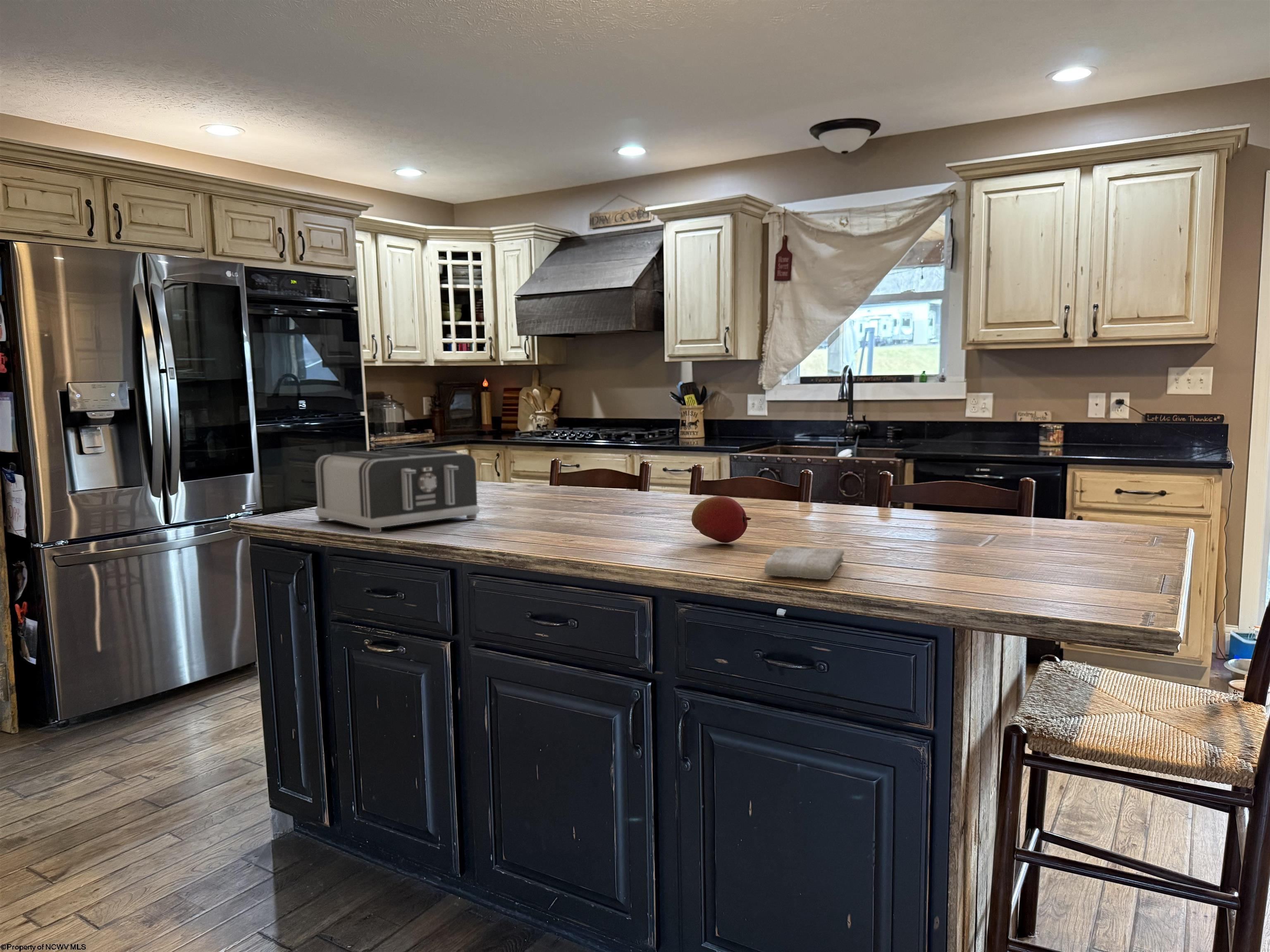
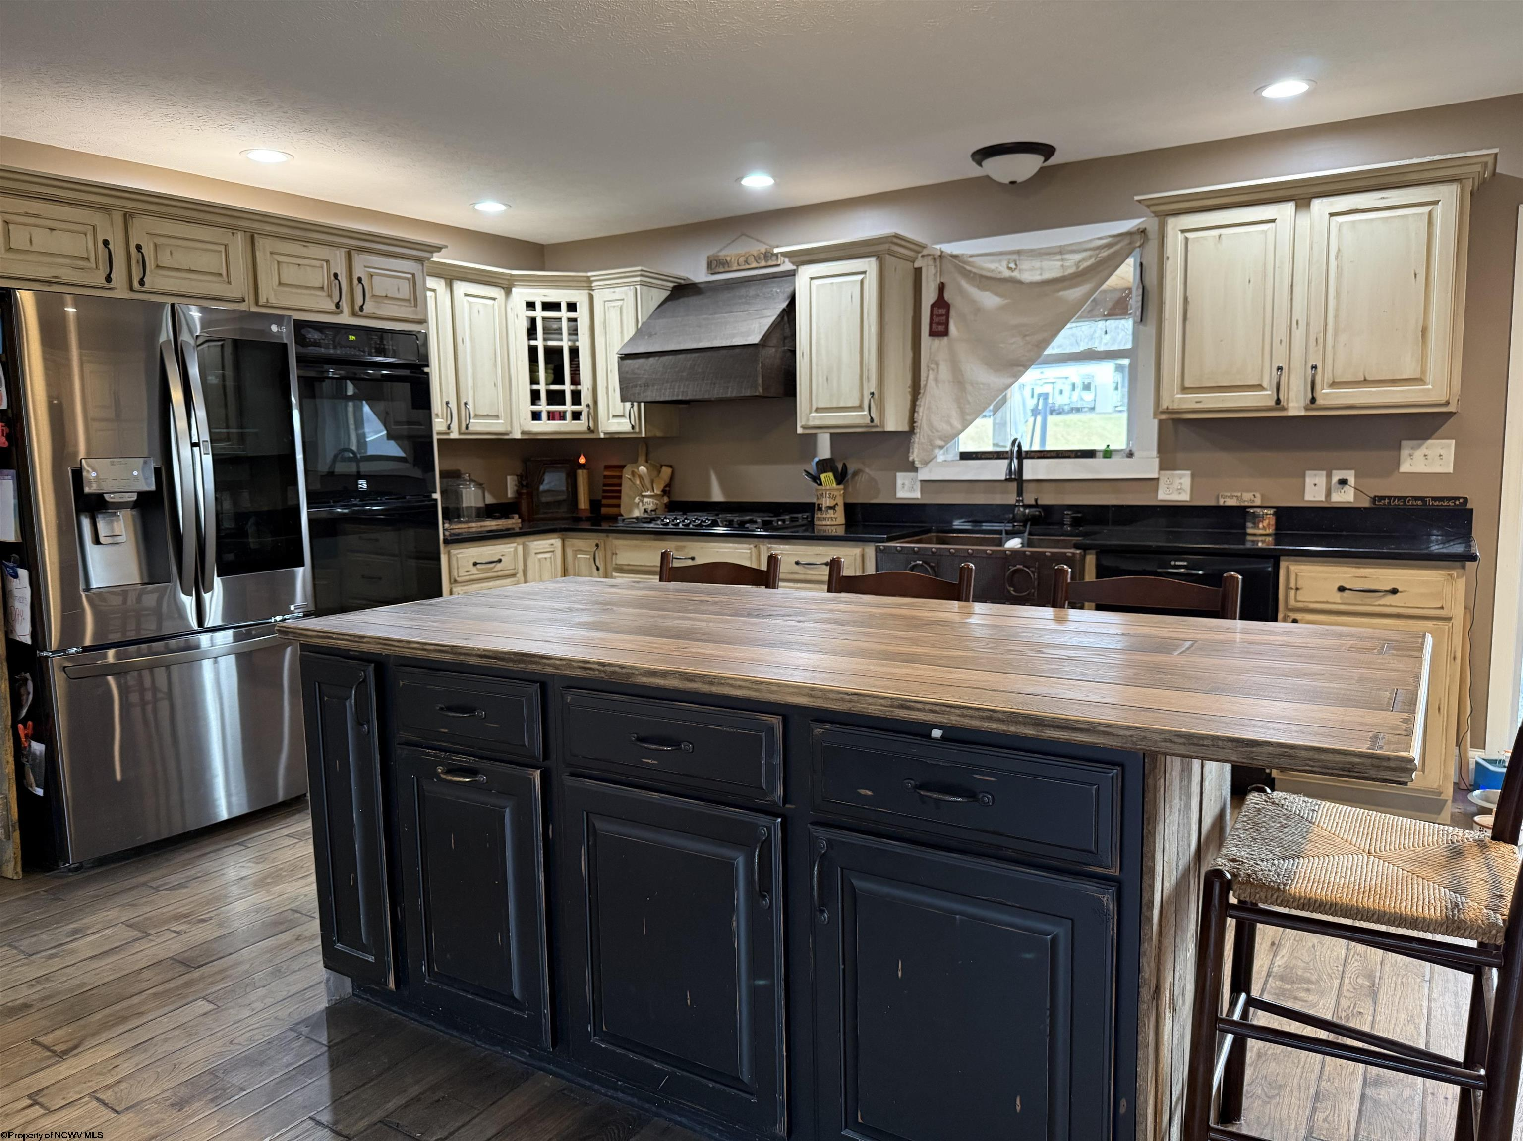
- toaster [314,447,480,533]
- washcloth [764,546,845,580]
- fruit [691,495,752,543]
